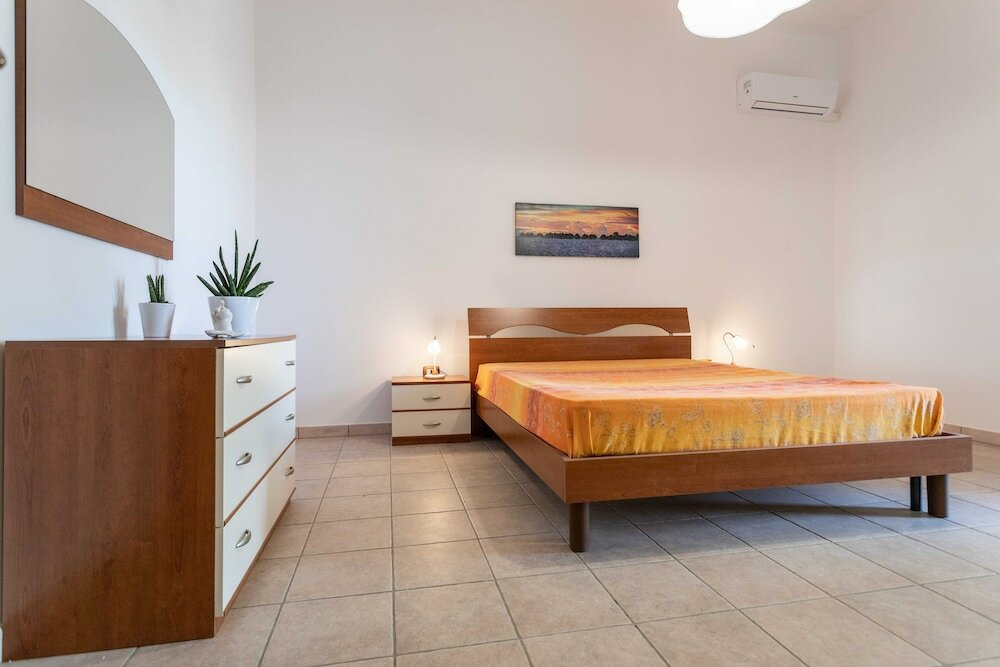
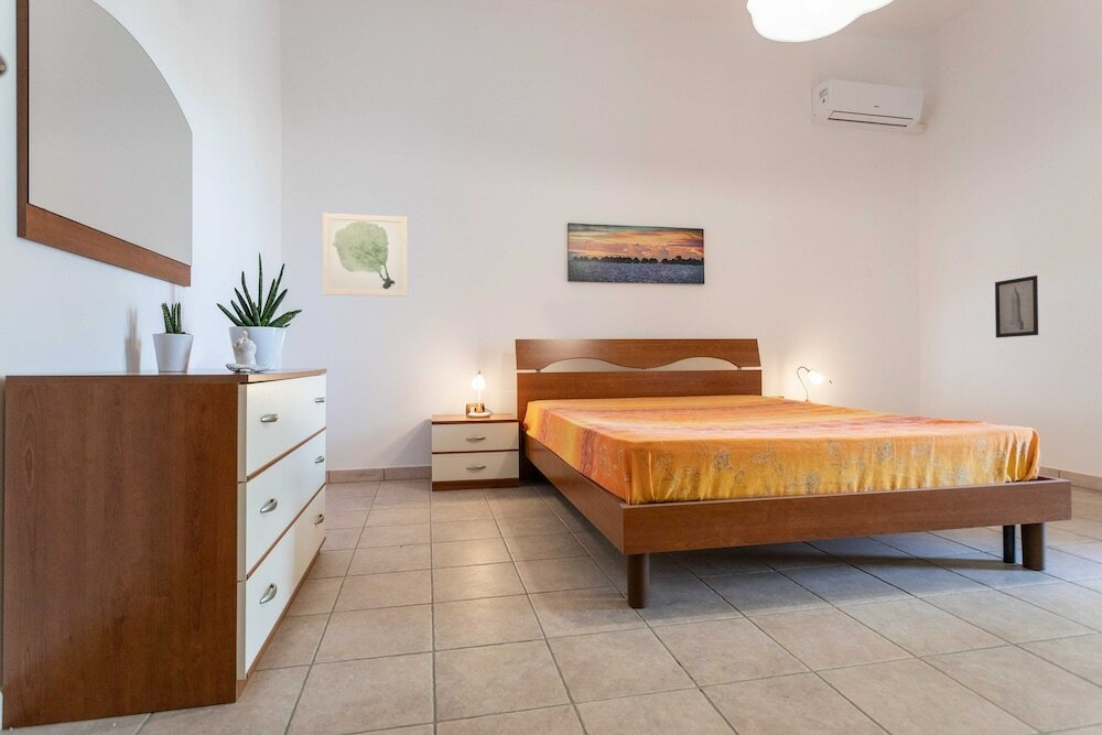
+ wall art [322,212,409,298]
+ wall art [994,274,1039,338]
